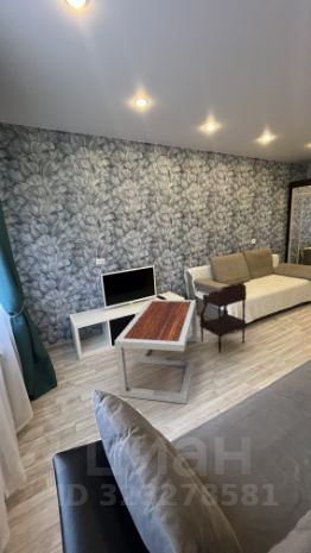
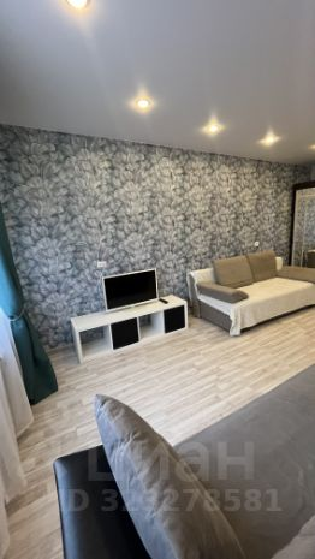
- coffee table [114,299,198,404]
- side table [198,281,247,354]
